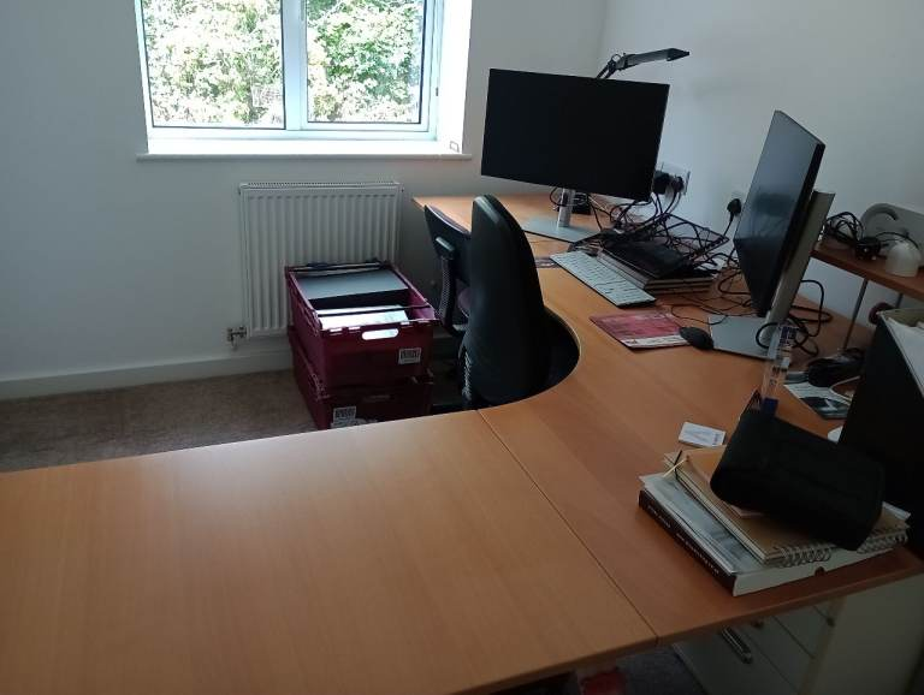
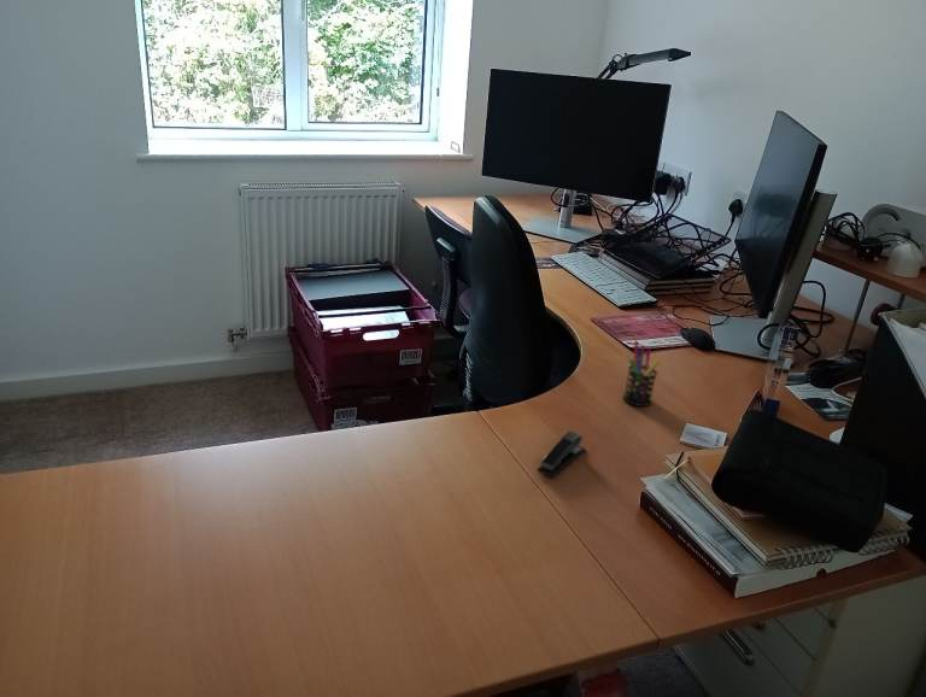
+ stapler [537,430,587,479]
+ pen holder [622,341,662,408]
